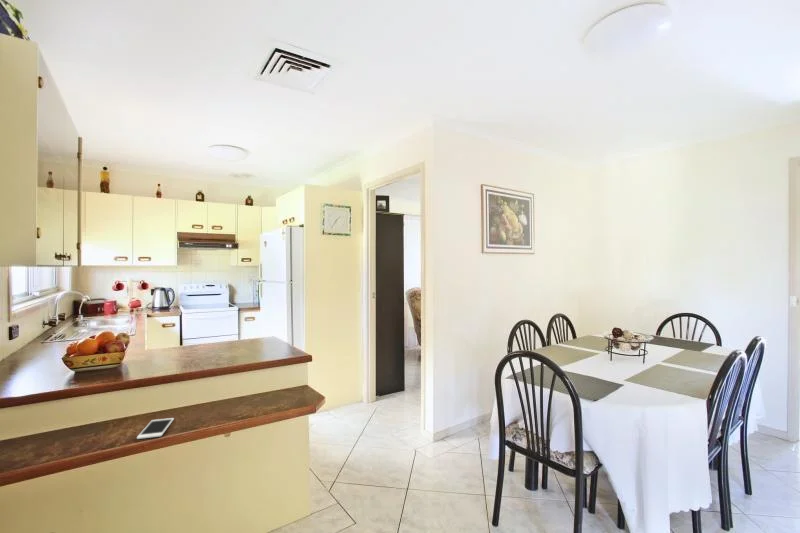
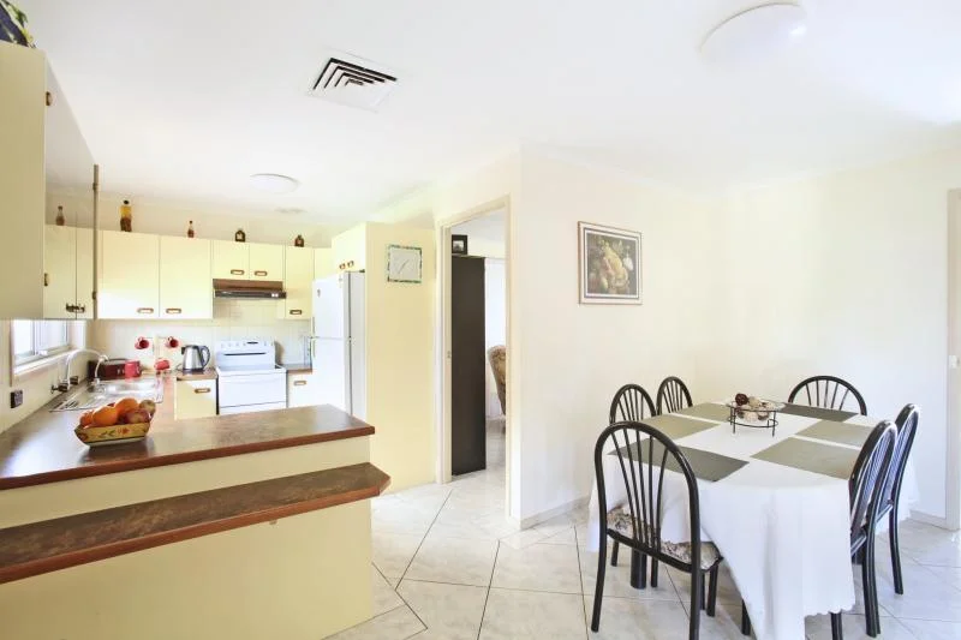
- cell phone [136,417,175,440]
